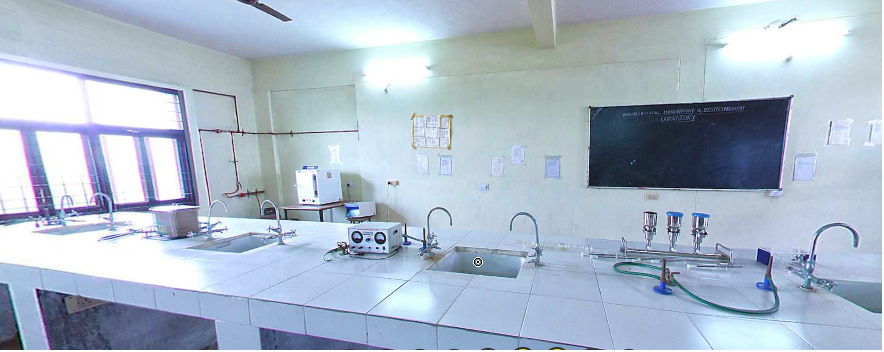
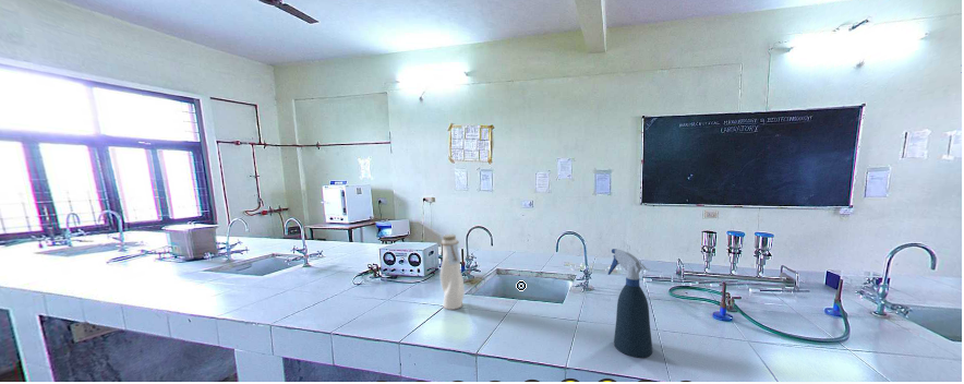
+ spray bottle [607,248,653,359]
+ water bottle [439,233,466,311]
